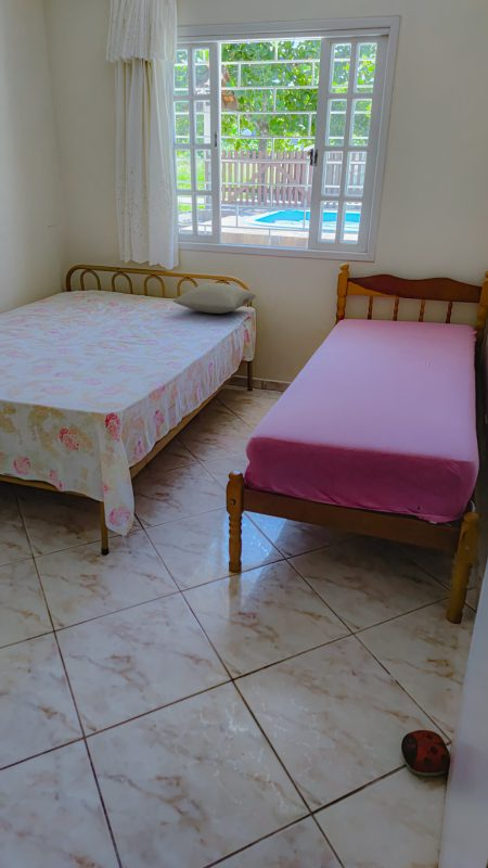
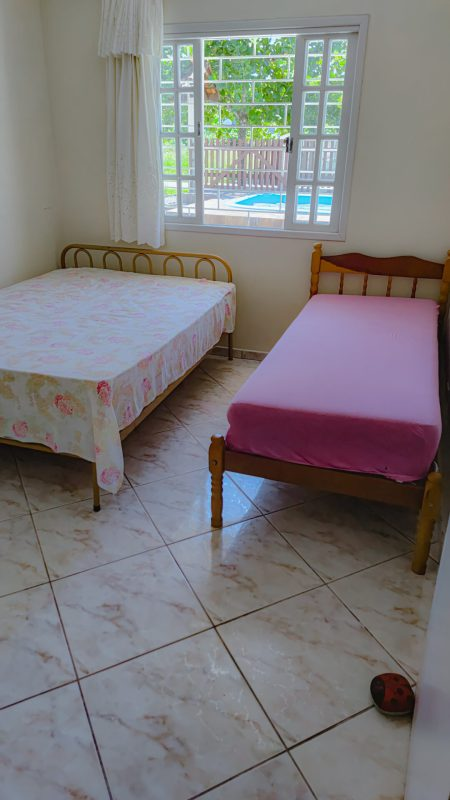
- pillow [171,282,257,315]
